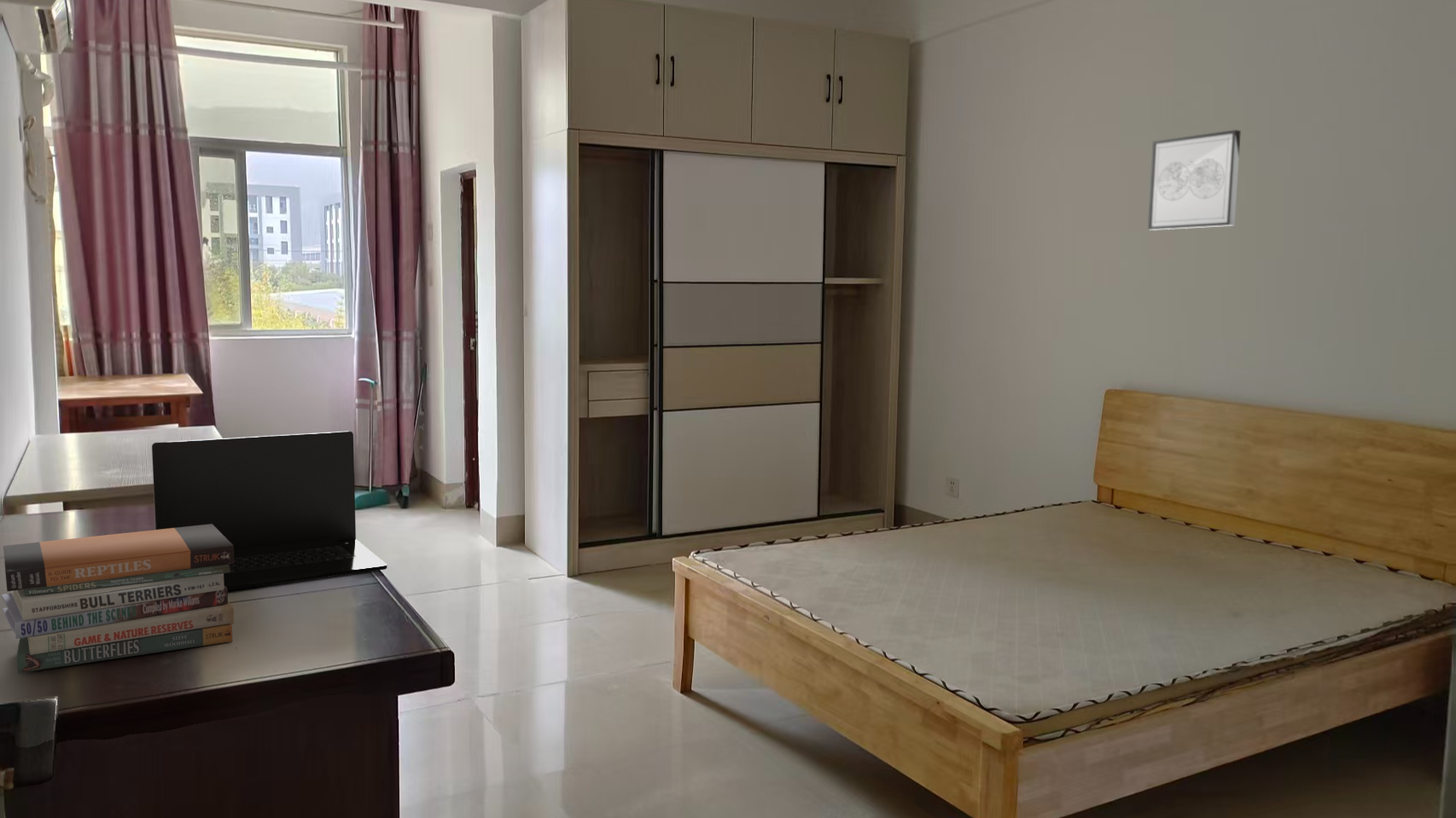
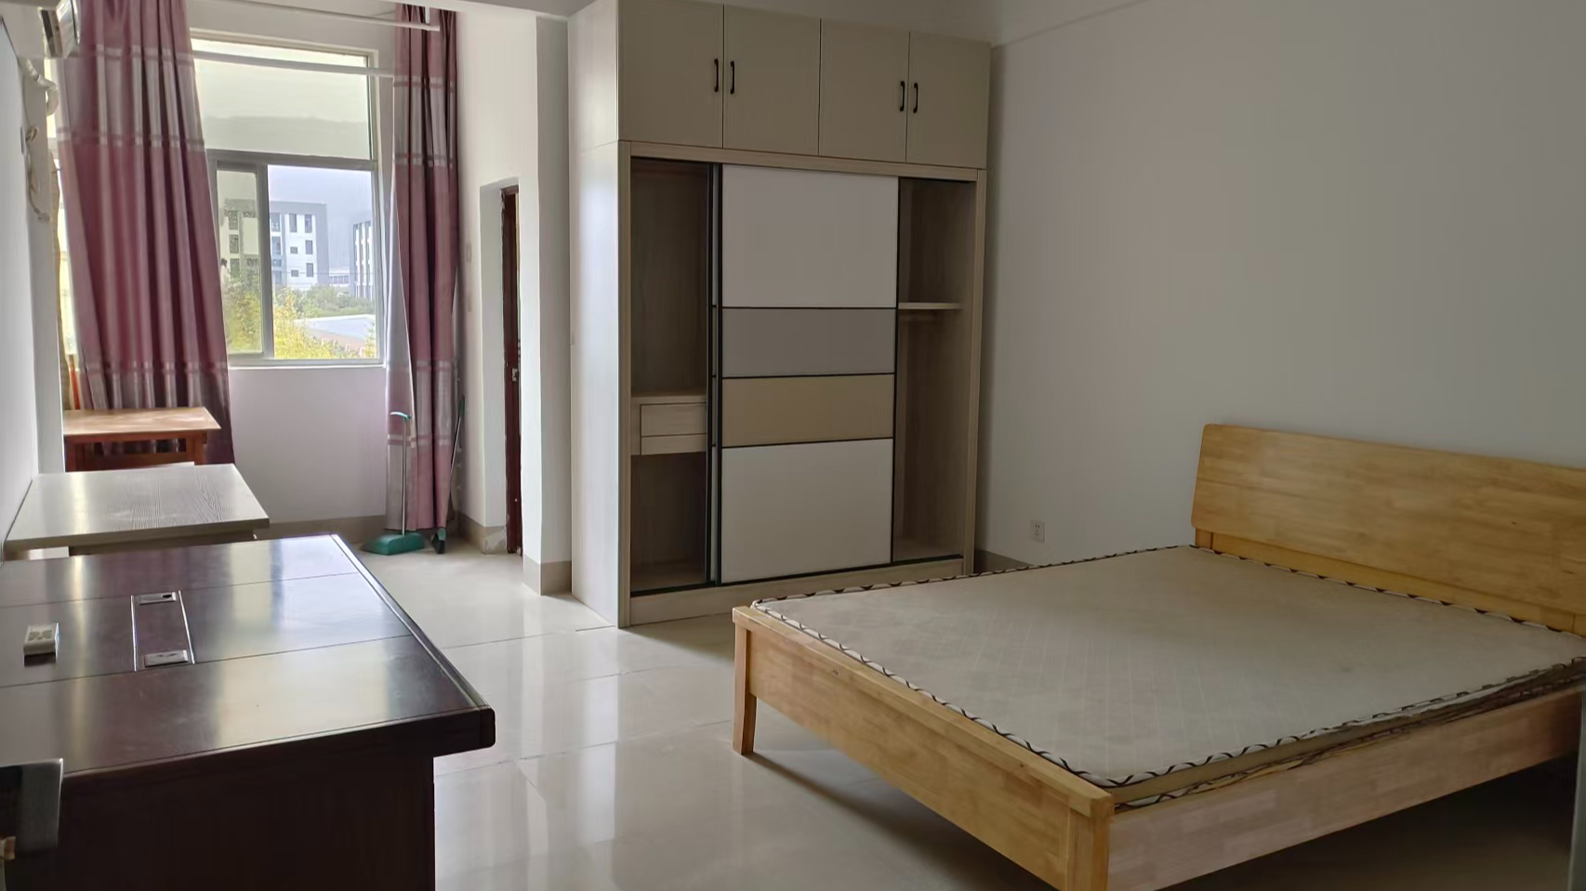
- book stack [1,524,235,674]
- wall art [1147,129,1242,231]
- laptop [151,430,388,591]
